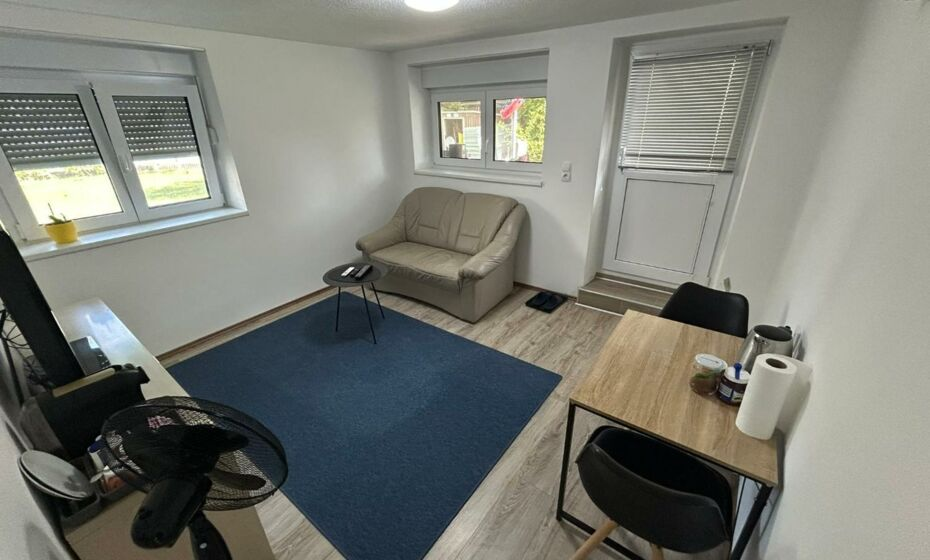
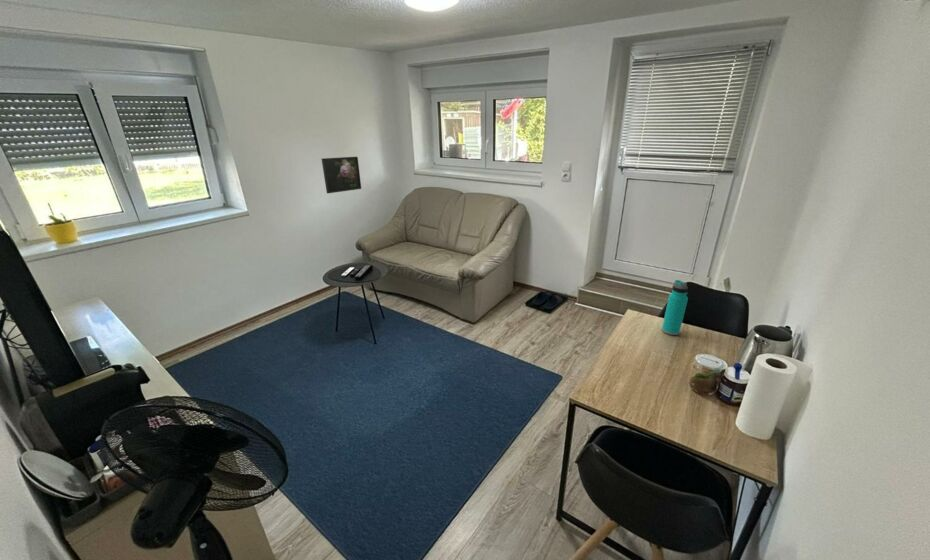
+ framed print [321,156,362,194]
+ water bottle [661,279,689,336]
